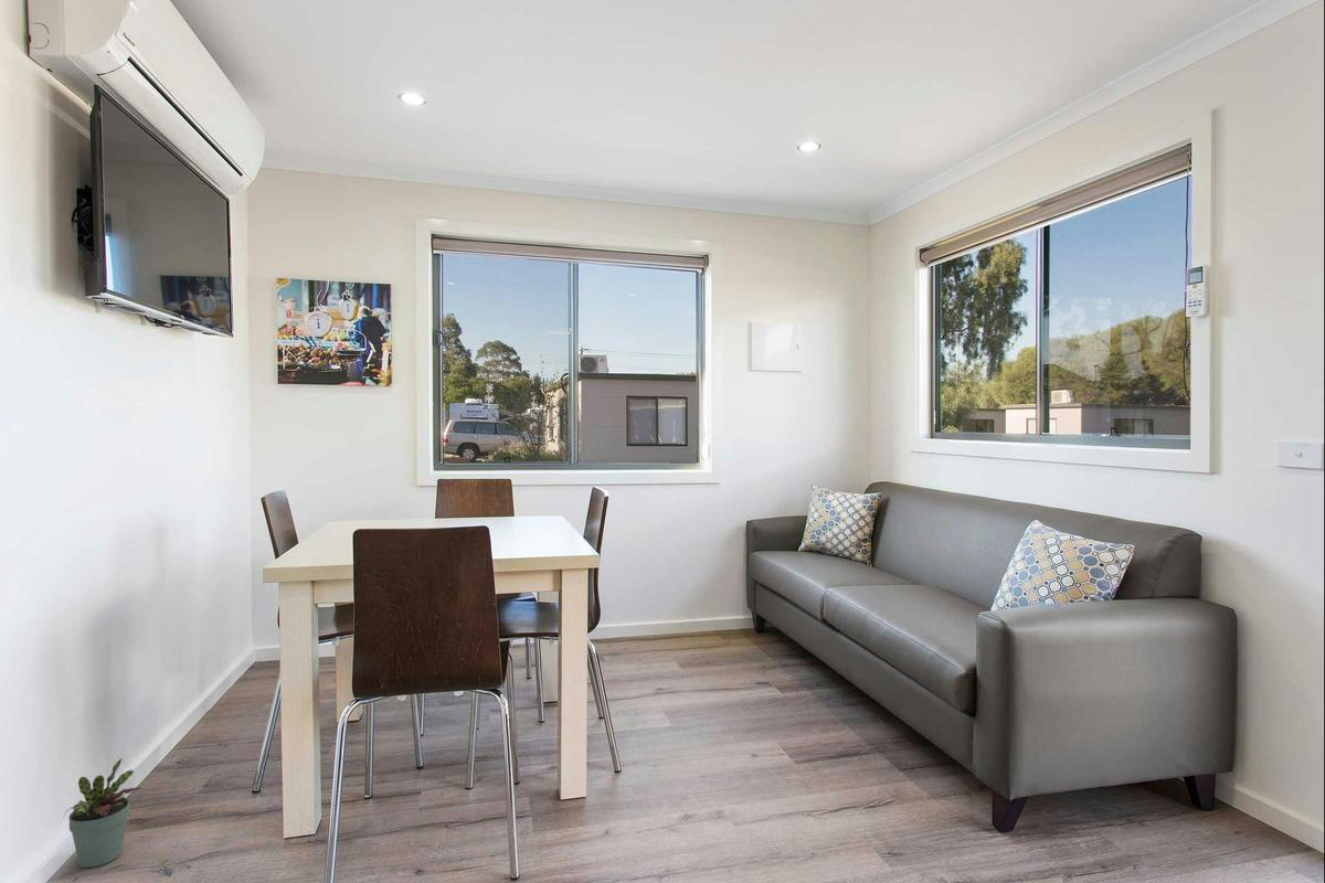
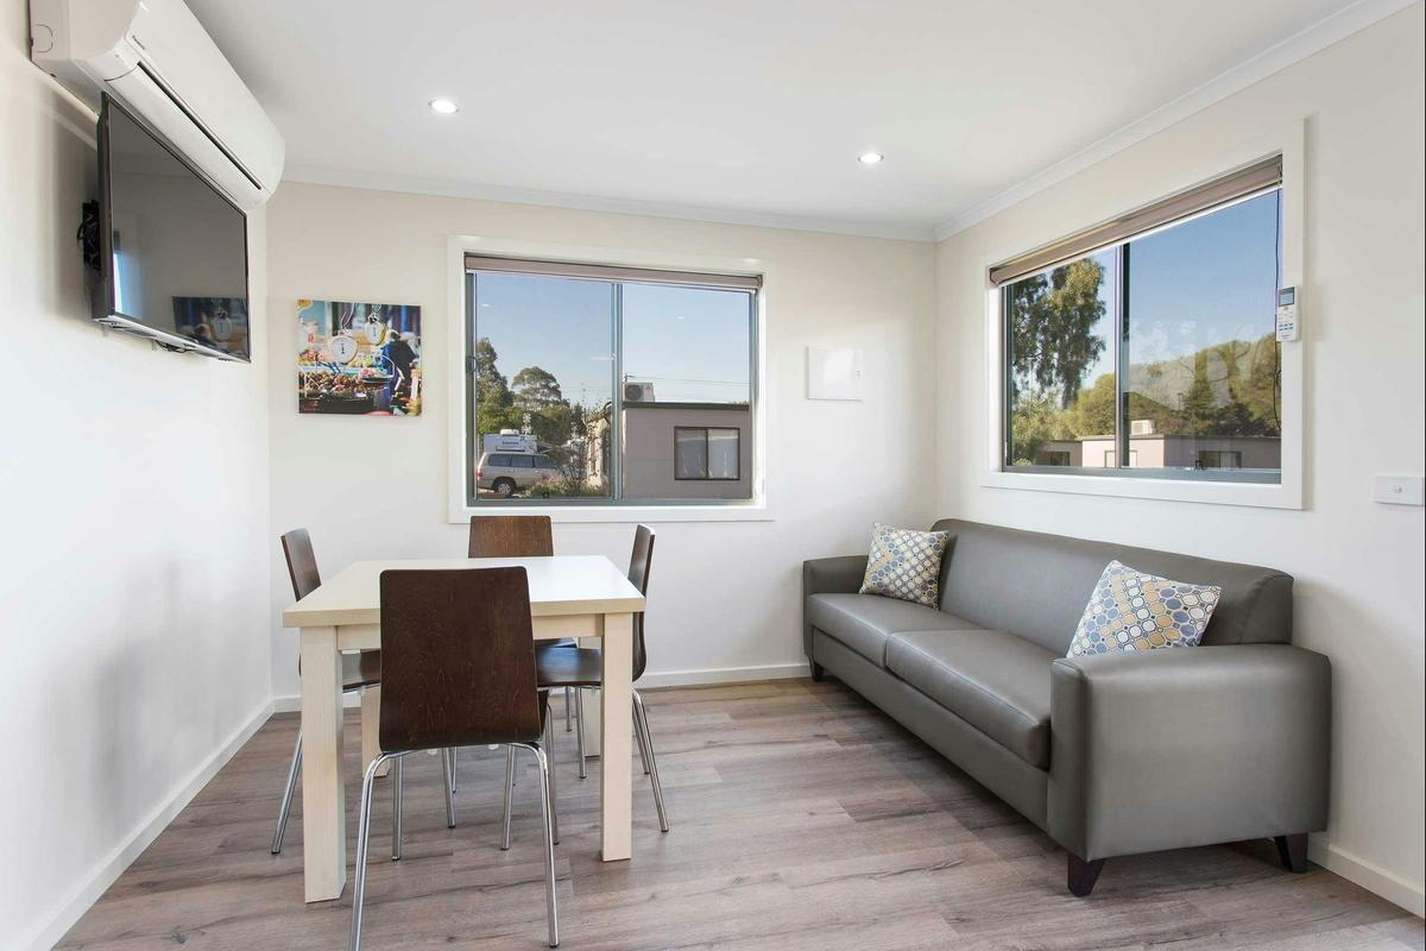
- potted plant [63,757,141,869]
